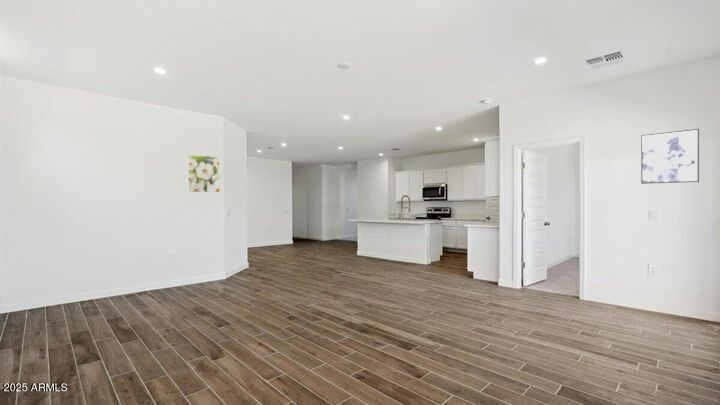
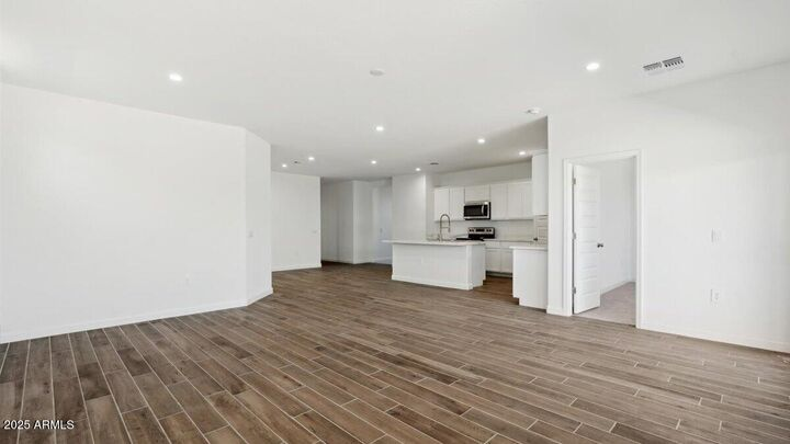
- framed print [186,154,221,193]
- wall art [640,128,700,185]
